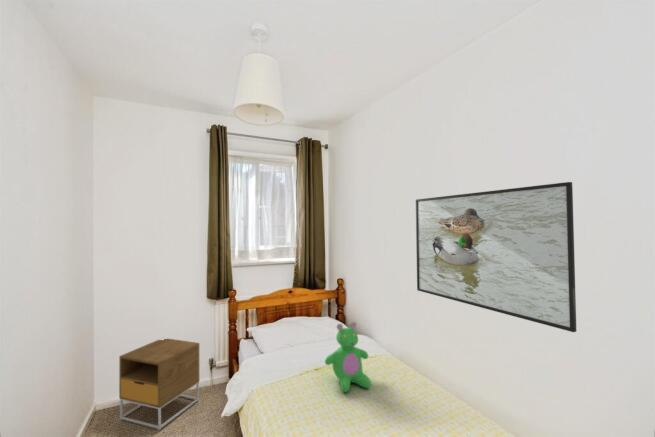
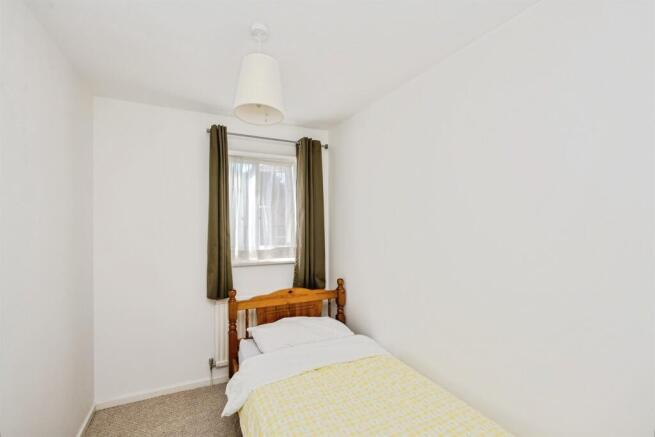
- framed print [415,181,577,333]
- nightstand [118,338,200,431]
- teddy bear [324,321,372,393]
